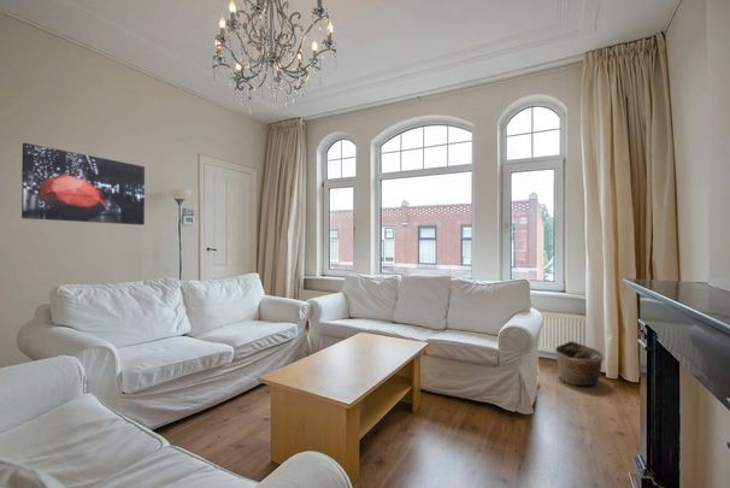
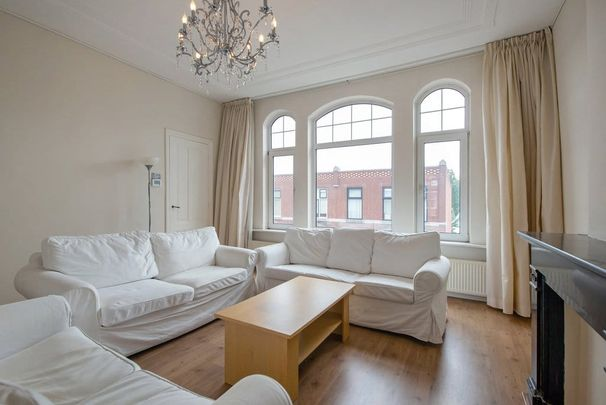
- basket [554,340,605,387]
- wall art [20,142,146,227]
